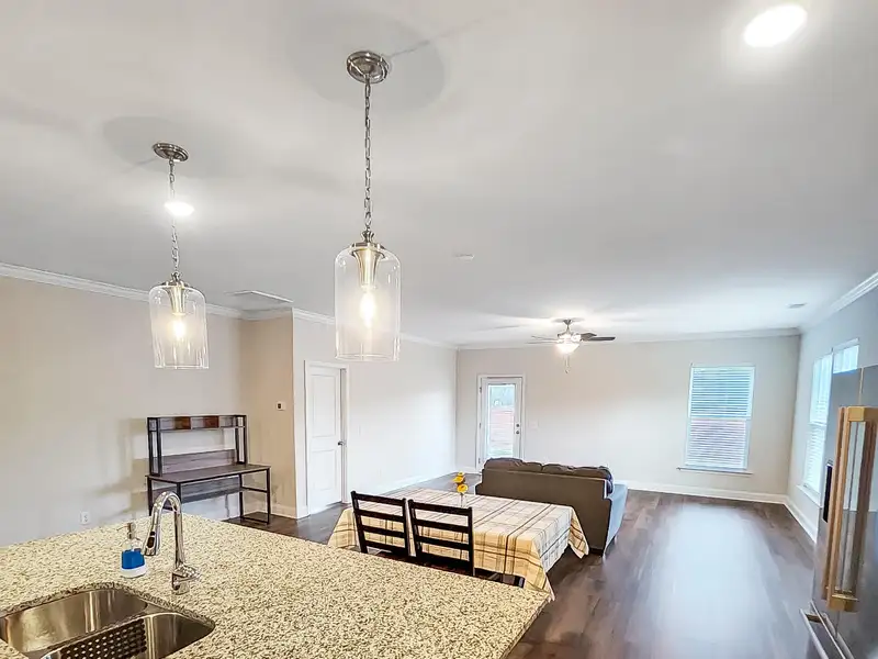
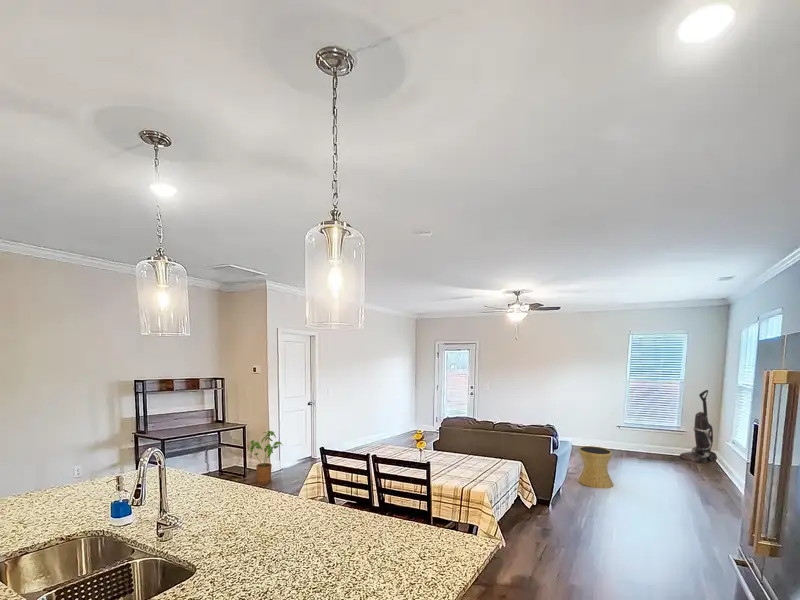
+ house plant [249,430,284,485]
+ side table [577,445,614,489]
+ vacuum cleaner [678,389,718,464]
